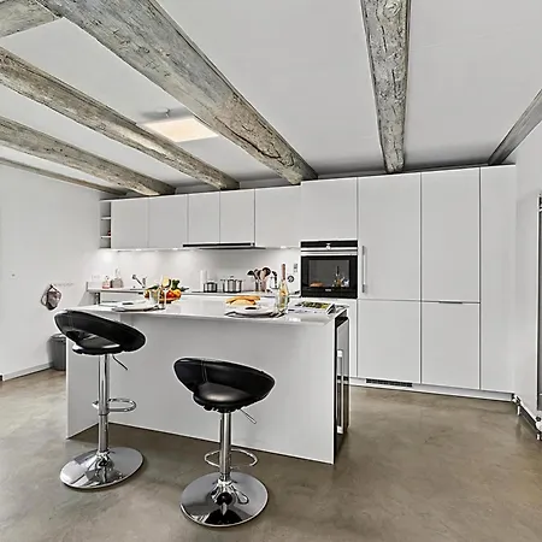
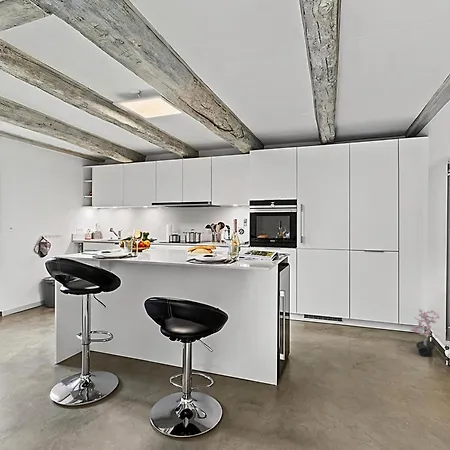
+ potted plant [409,309,441,357]
